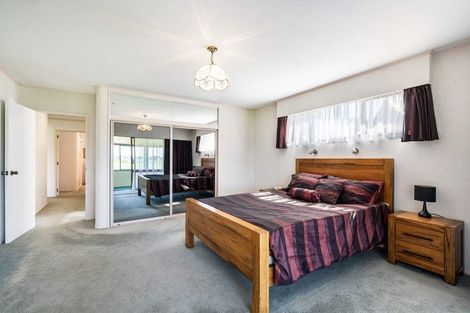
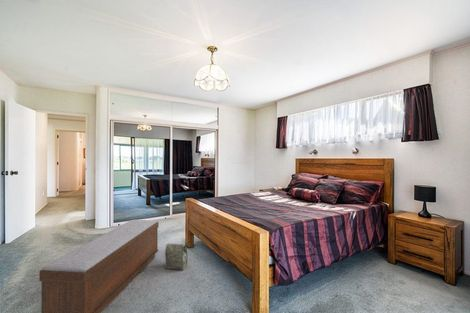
+ bag [164,242,188,271]
+ bench [38,219,159,313]
